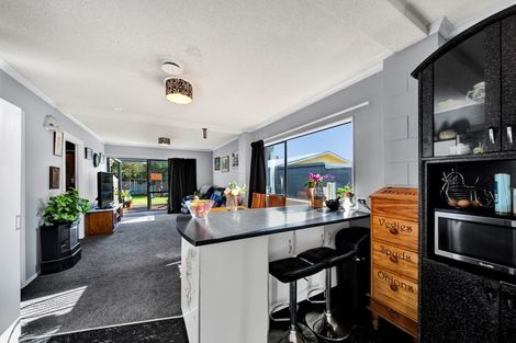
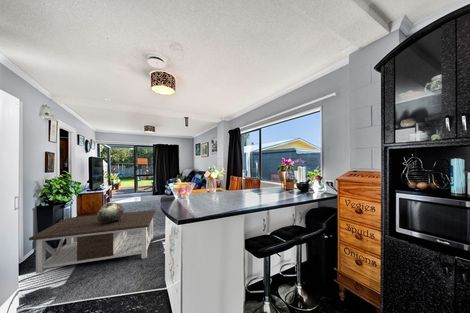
+ coffee table [28,209,157,274]
+ decorative sphere [96,201,125,224]
